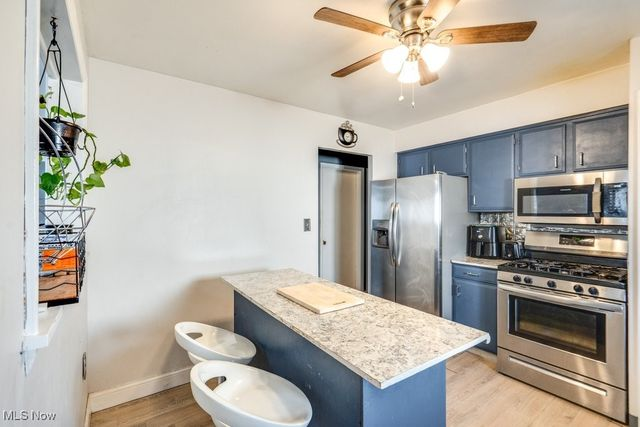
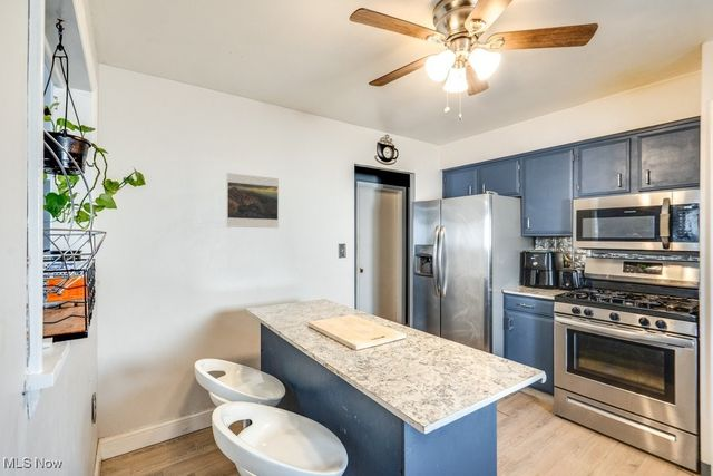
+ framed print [225,172,280,229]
